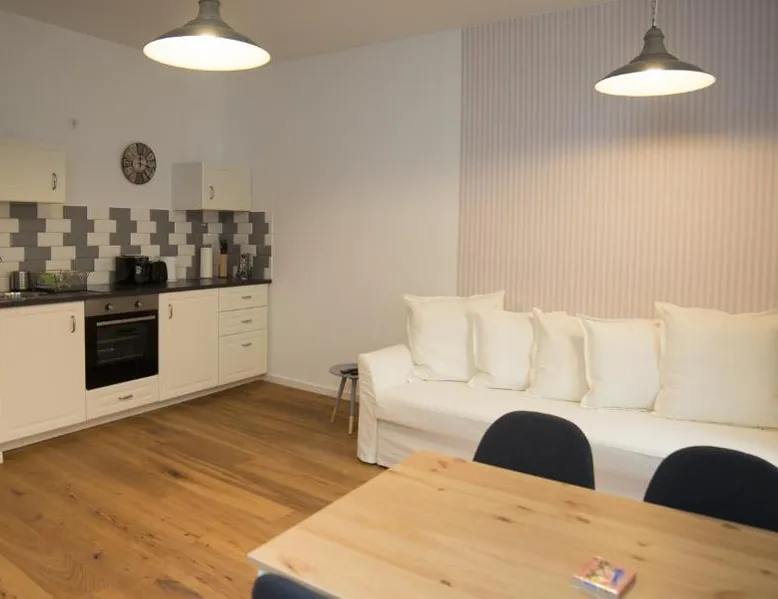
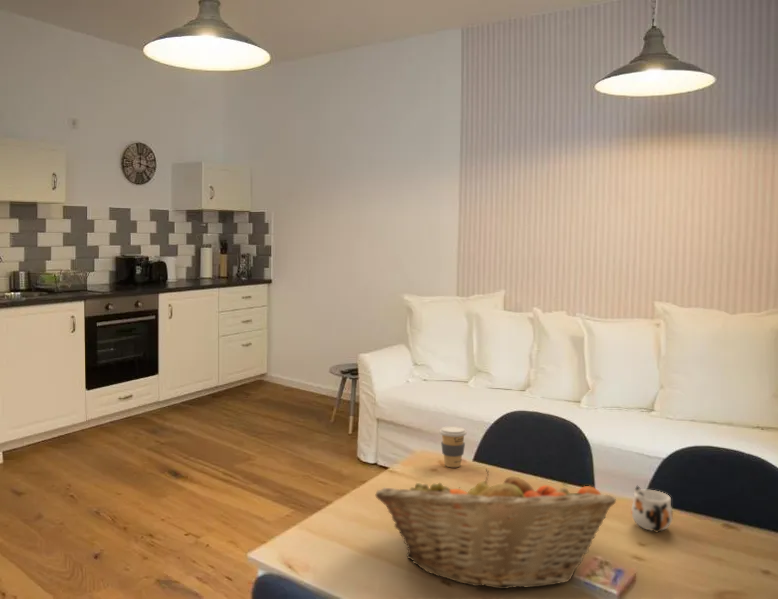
+ mug [630,485,674,533]
+ fruit basket [374,468,617,590]
+ coffee cup [439,425,468,468]
